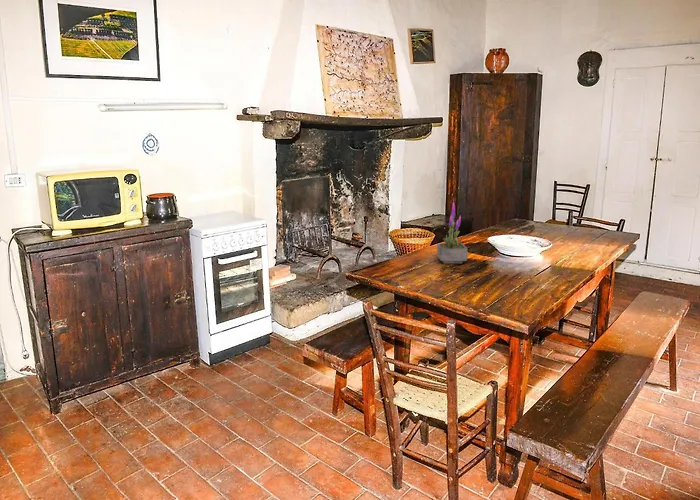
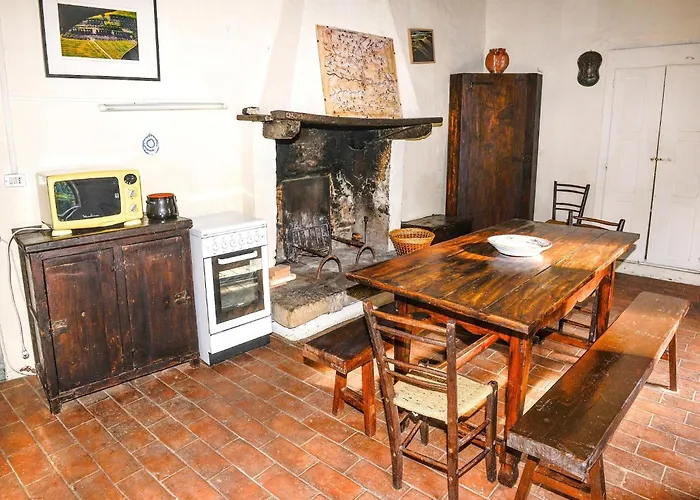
- potted plant [436,201,469,264]
